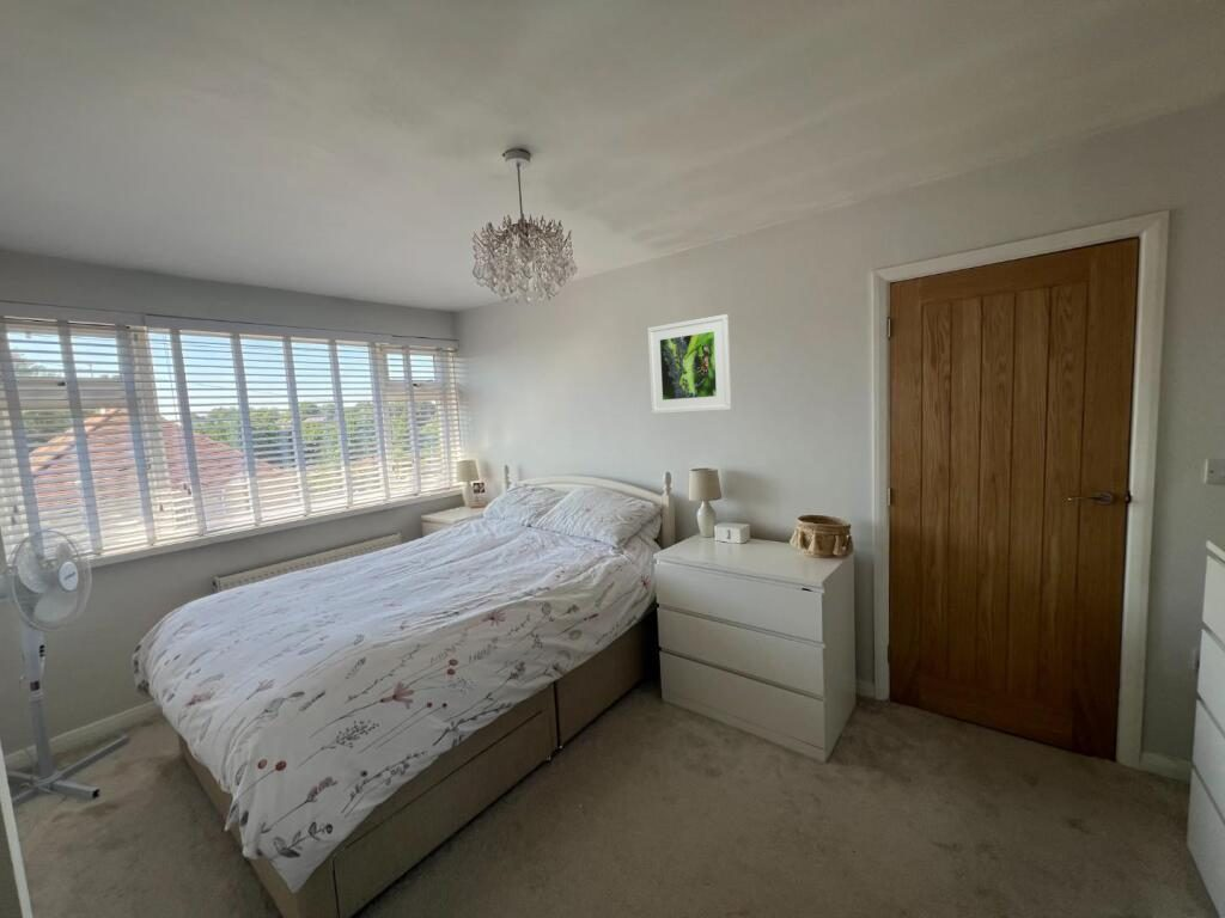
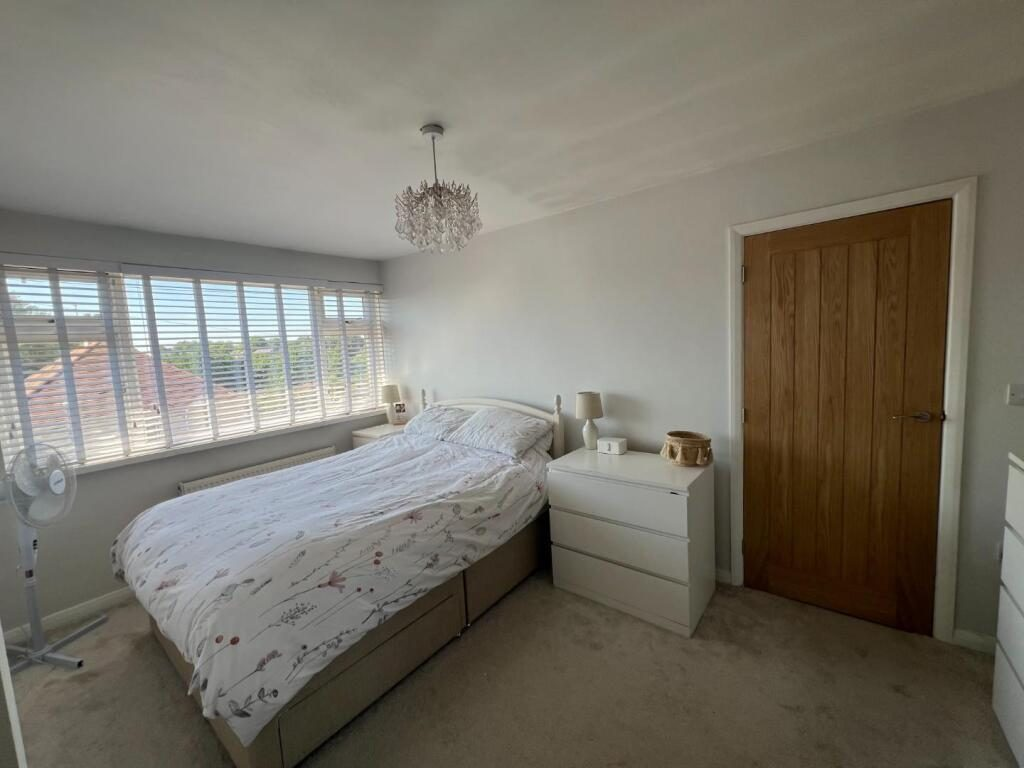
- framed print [646,313,732,415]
